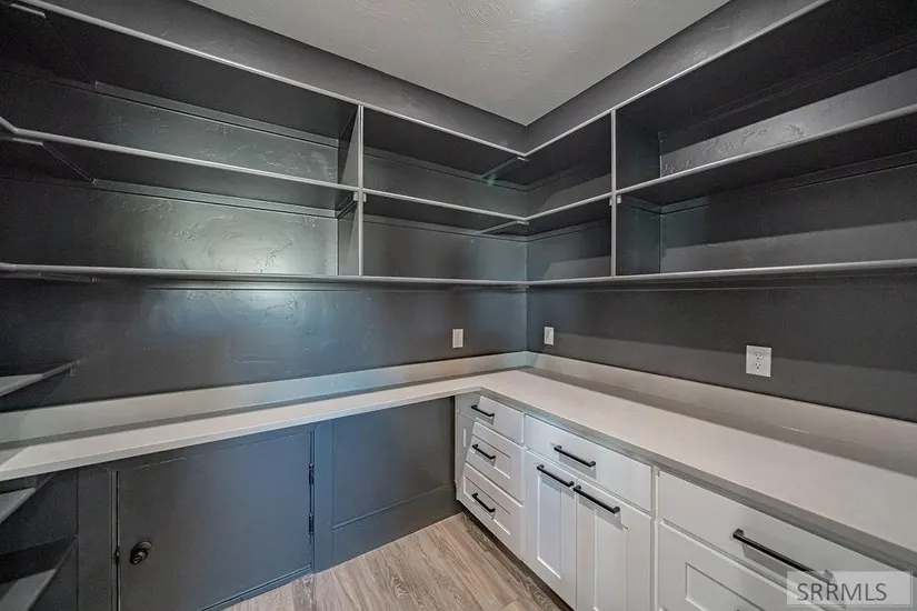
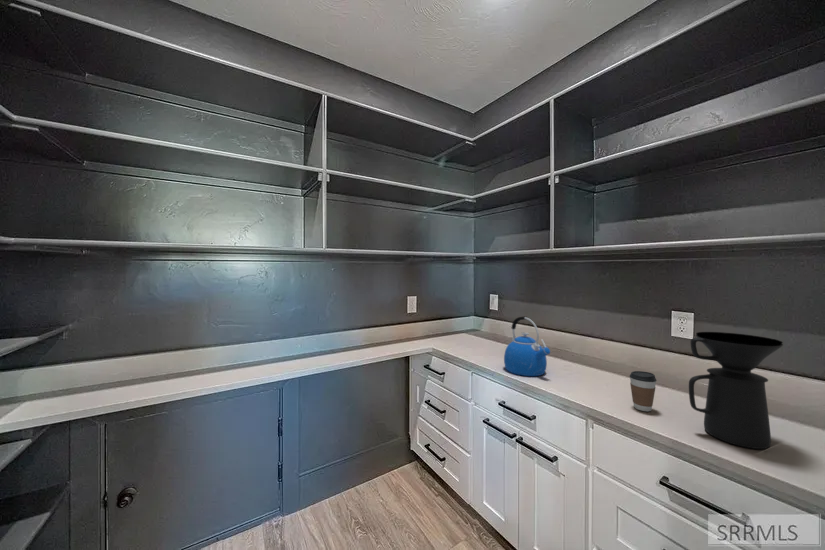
+ kettle [503,315,551,377]
+ coffee cup [629,370,657,412]
+ coffee maker [688,331,784,450]
